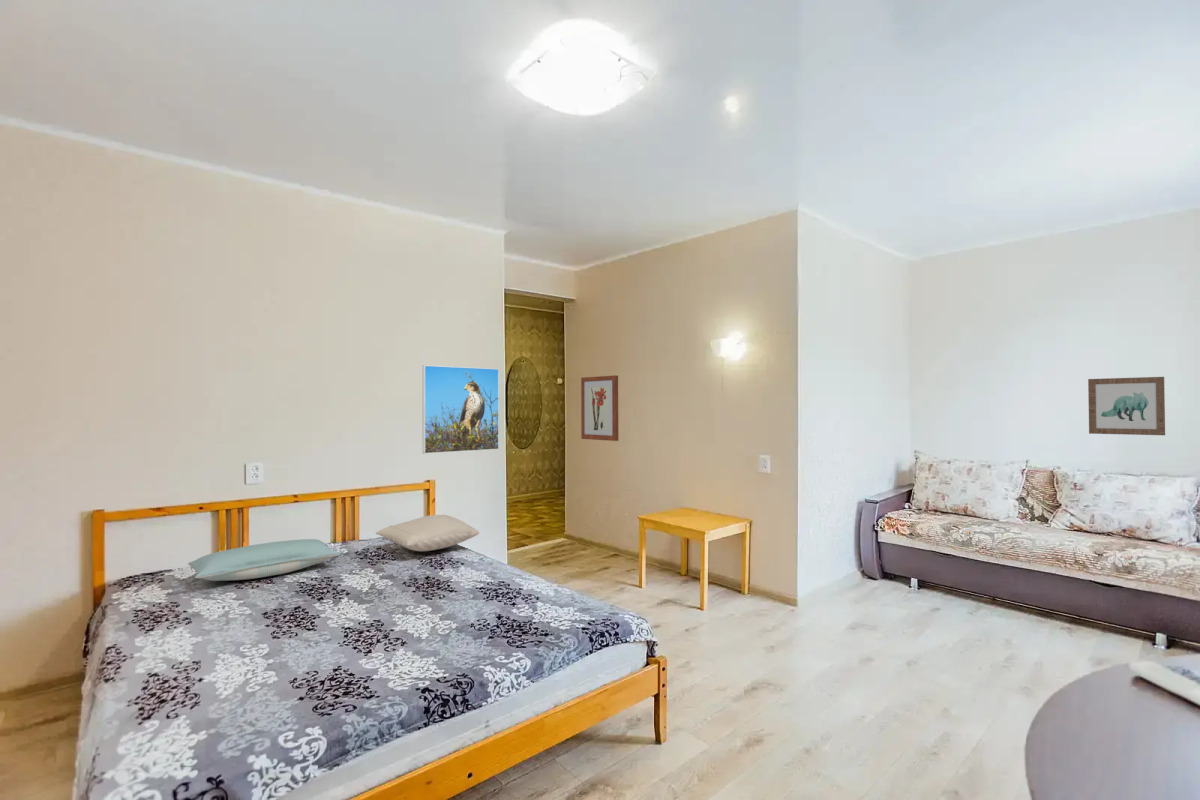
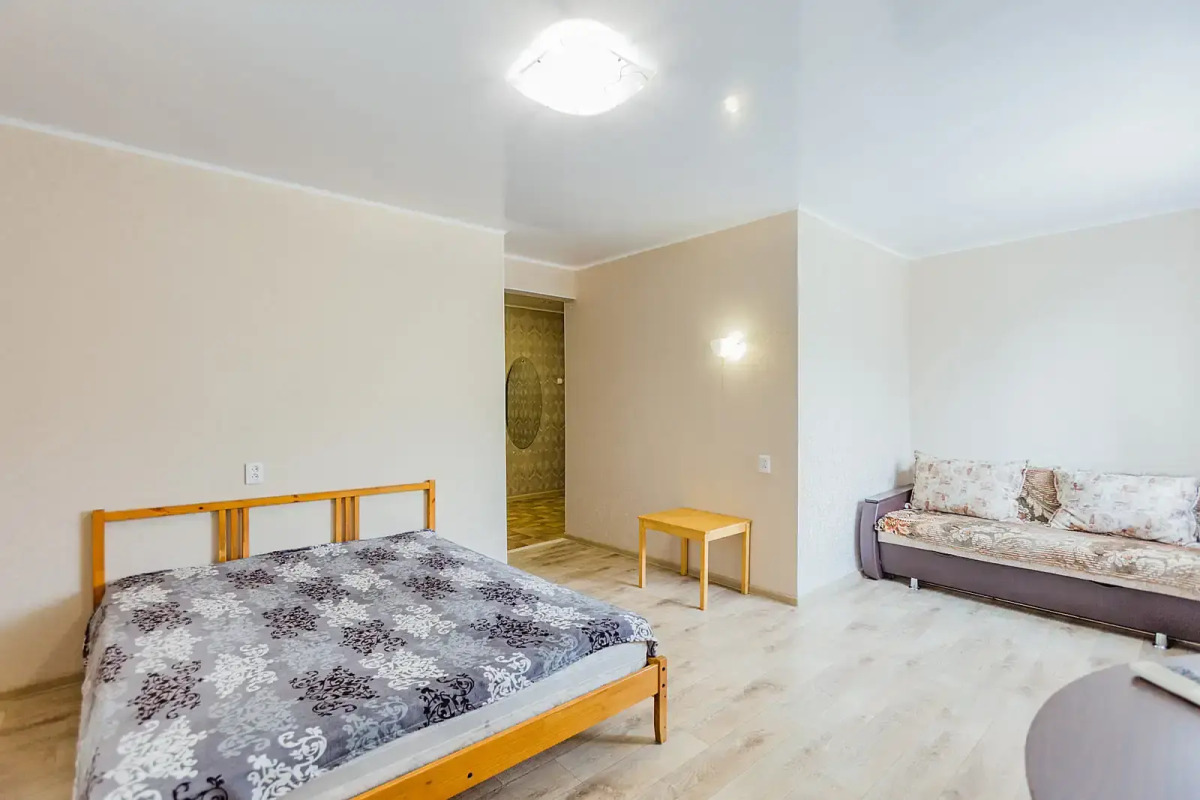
- wall art [1087,376,1166,436]
- pillow [187,538,342,582]
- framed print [422,364,500,455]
- wall art [580,374,619,442]
- pillow [375,514,480,552]
